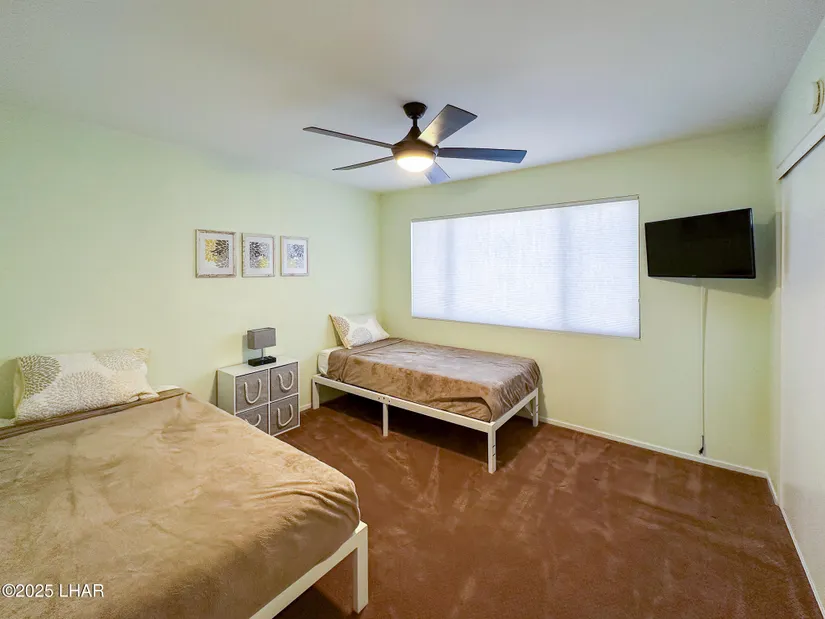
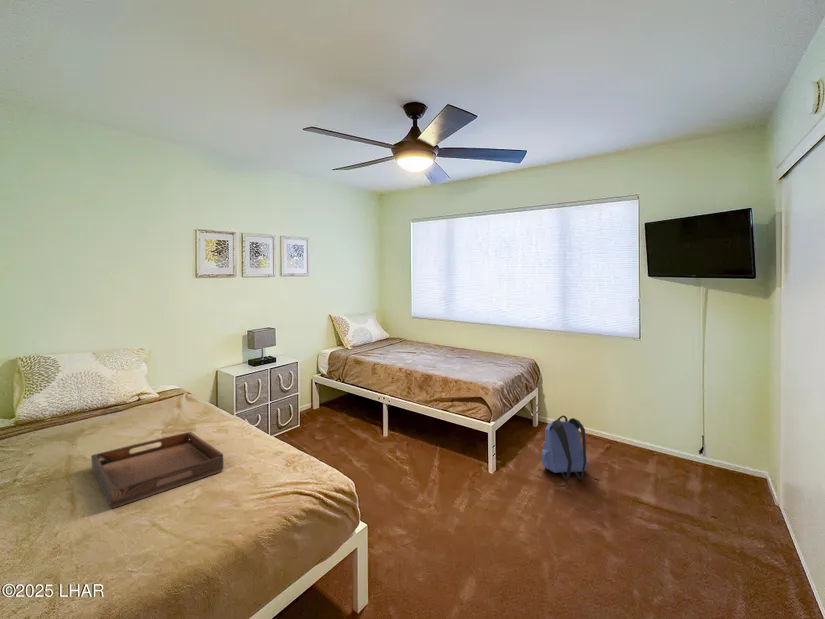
+ backpack [541,414,589,481]
+ serving tray [90,431,224,510]
